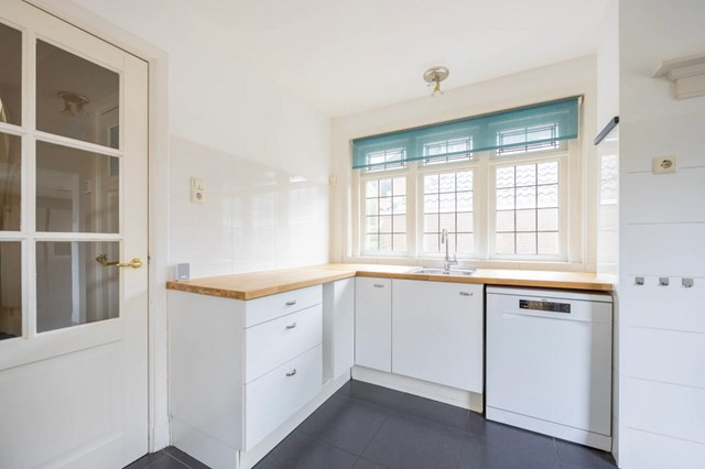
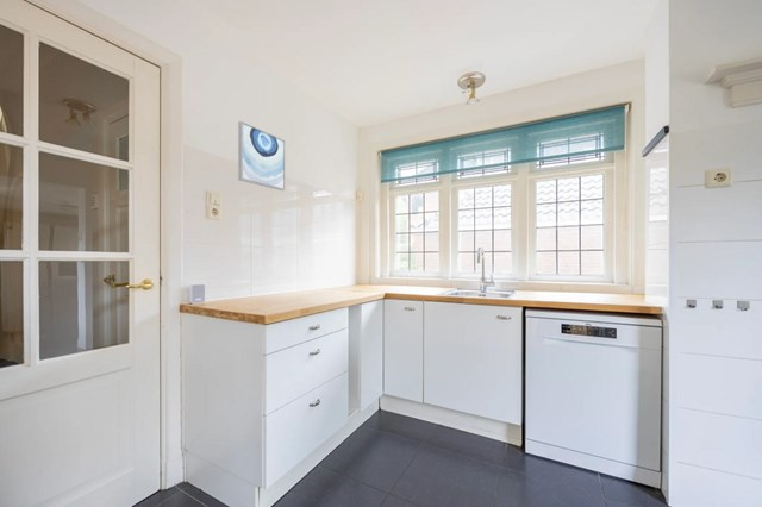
+ wall art [237,120,286,192]
